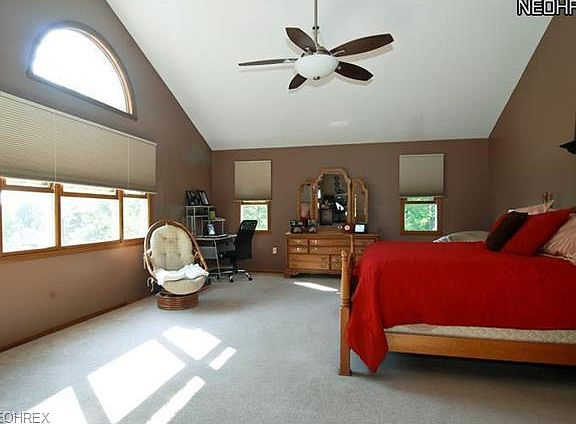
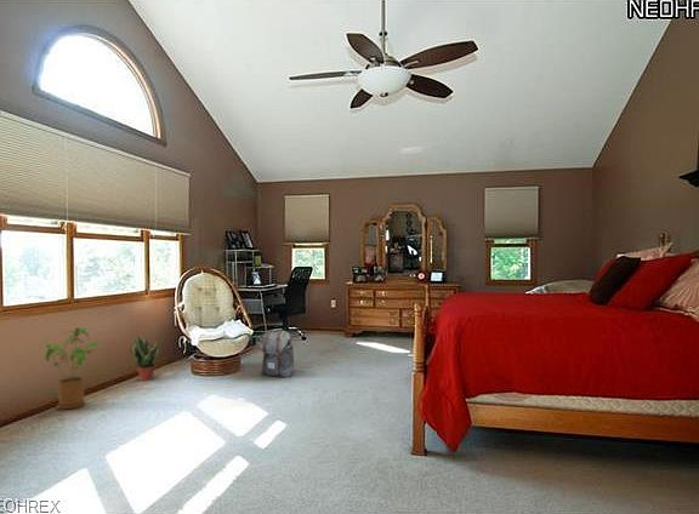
+ potted plant [129,333,159,382]
+ backpack [258,327,295,378]
+ house plant [44,326,103,410]
